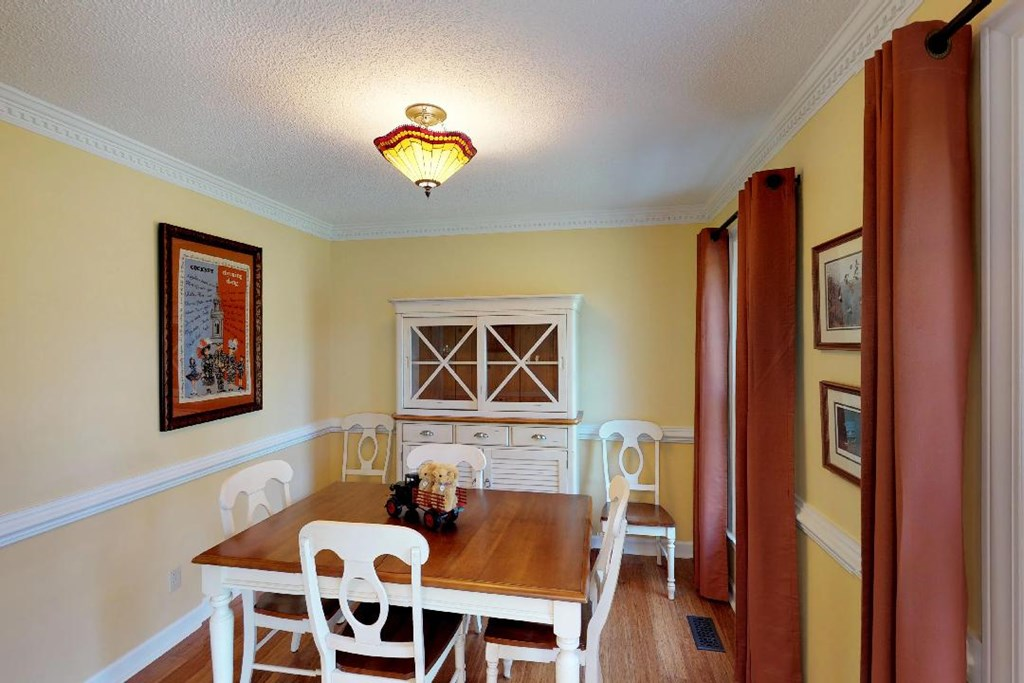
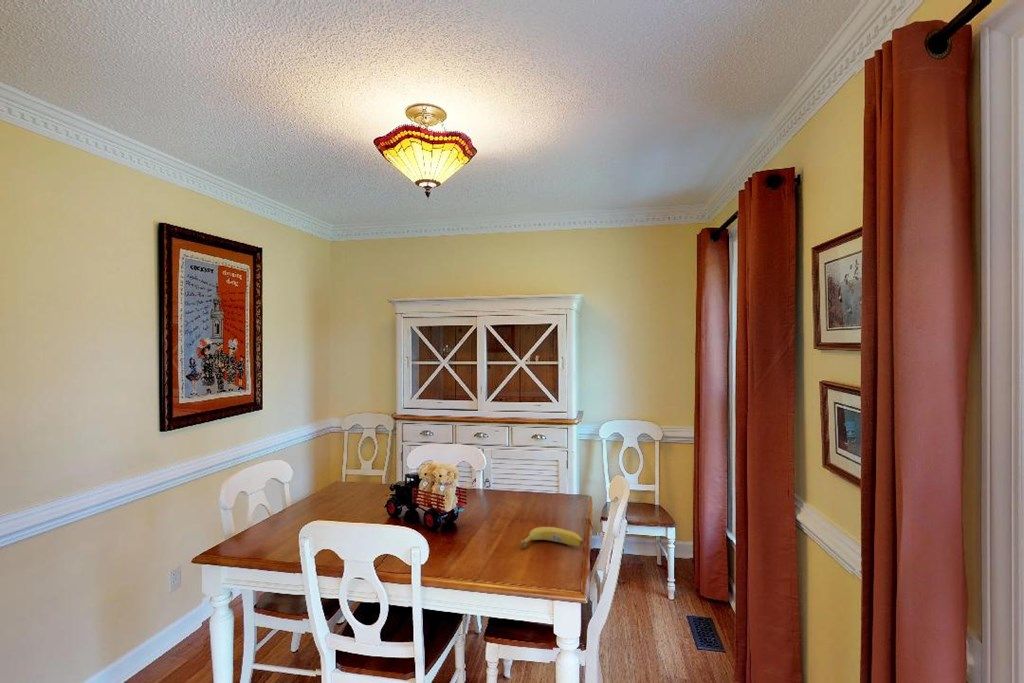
+ fruit [520,526,584,550]
